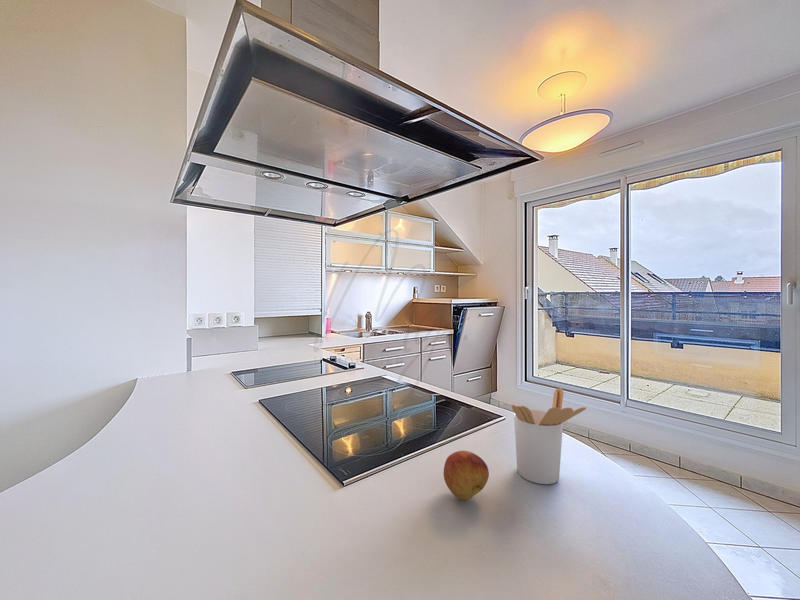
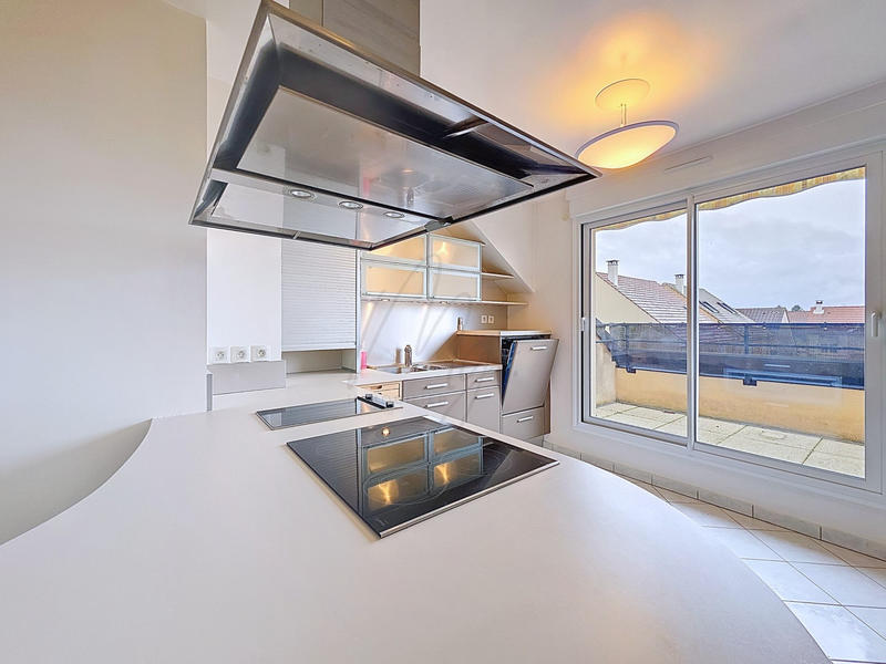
- fruit [443,450,490,501]
- utensil holder [511,387,587,485]
